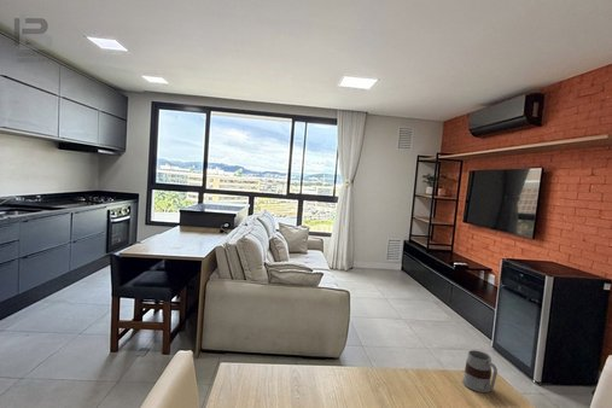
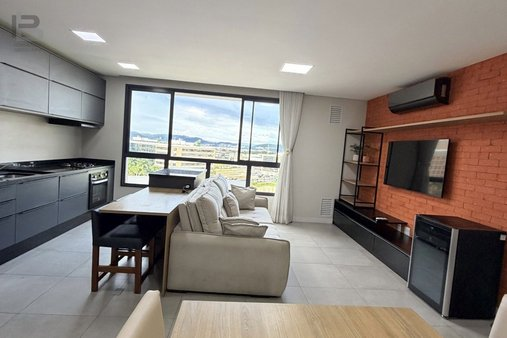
- mug [461,349,499,394]
